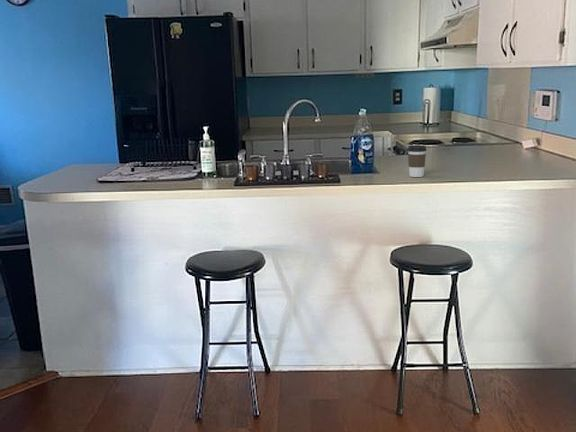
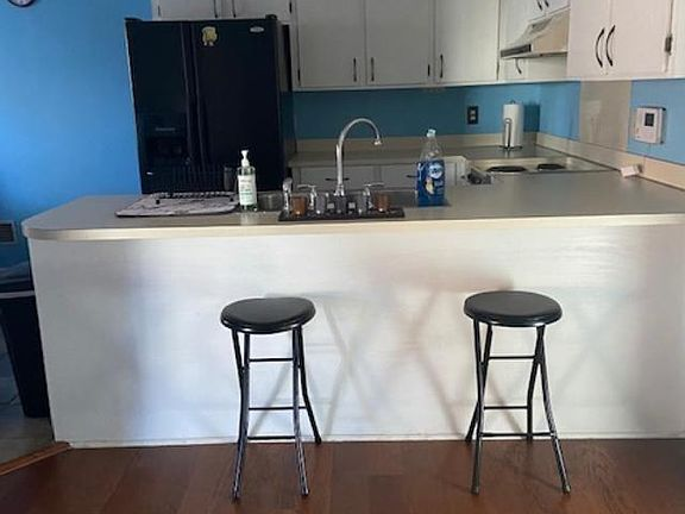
- coffee cup [407,145,428,178]
